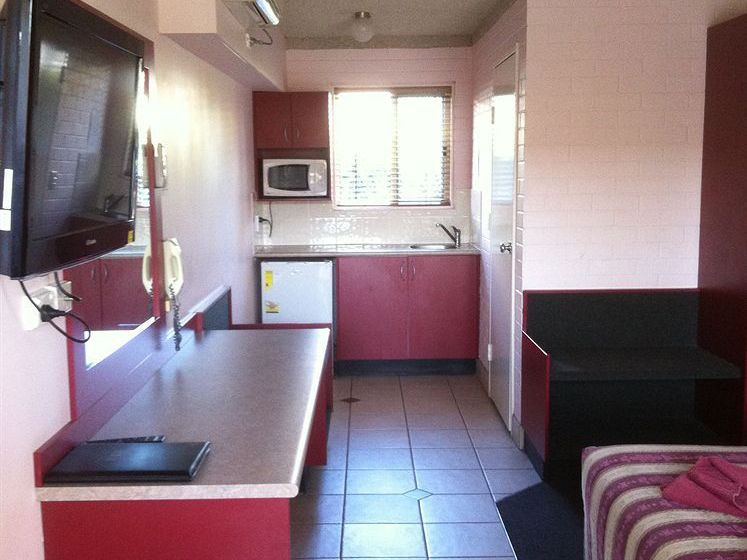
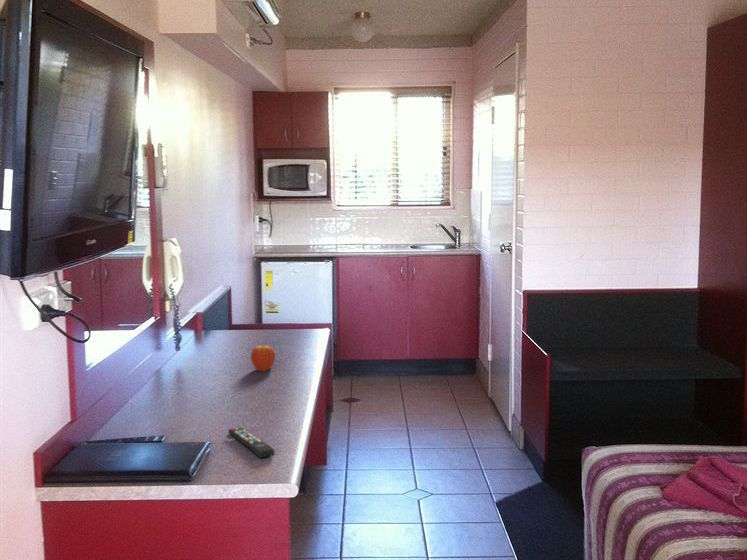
+ fruit [250,343,276,372]
+ remote control [227,426,275,459]
